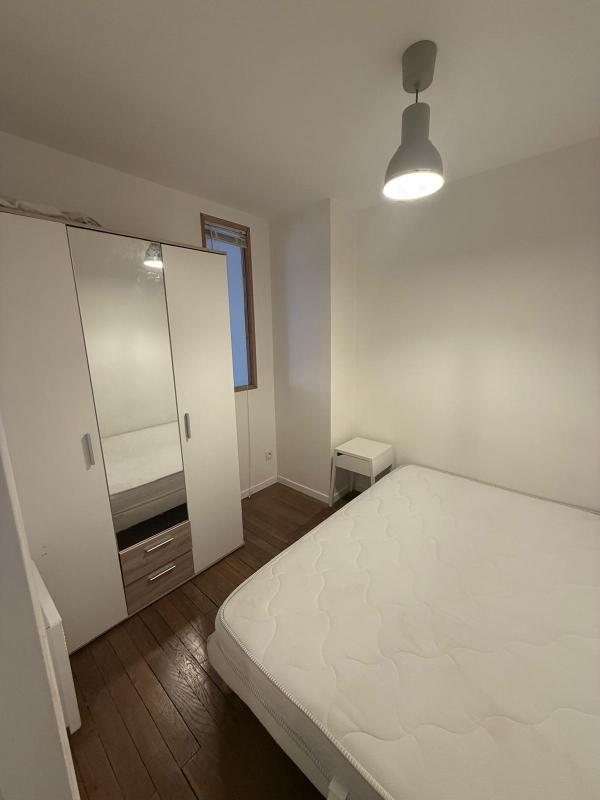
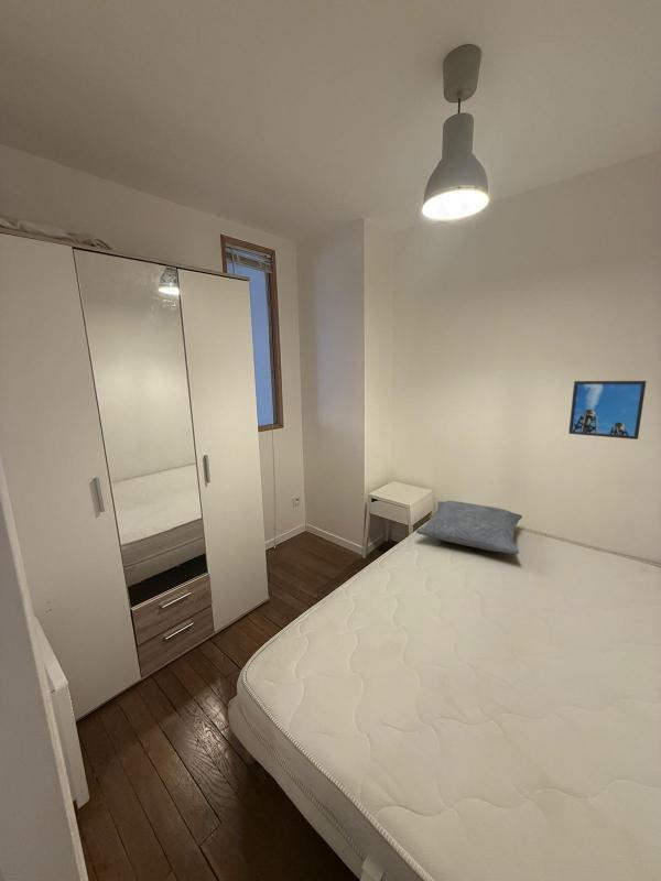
+ pillow [415,500,523,555]
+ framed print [567,380,648,440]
